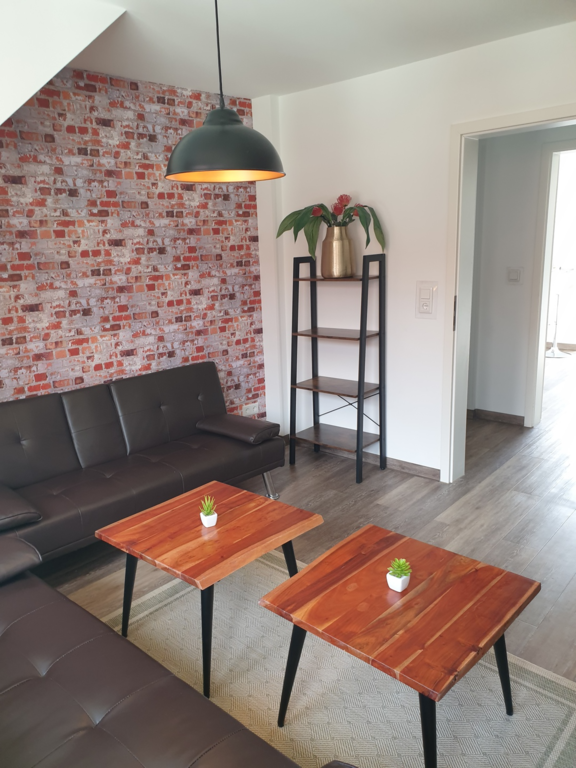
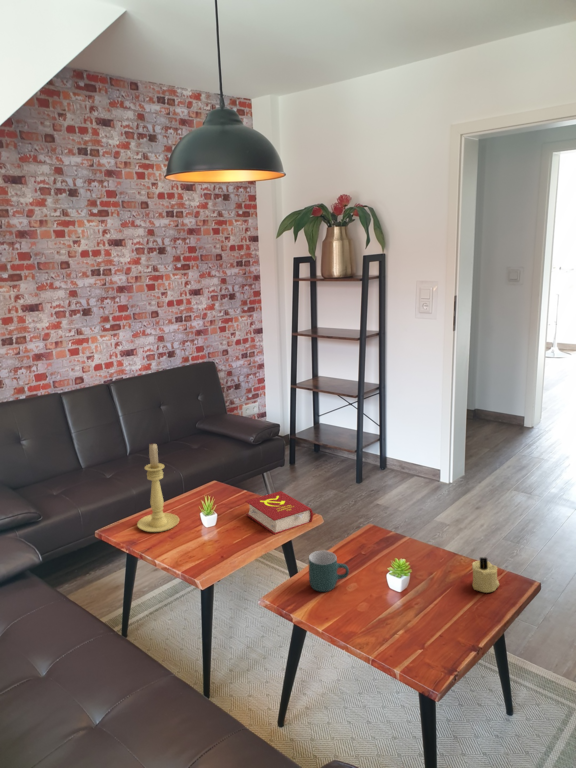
+ candle holder [136,442,180,533]
+ book [244,490,314,535]
+ mug [308,550,350,593]
+ candle [471,556,500,594]
